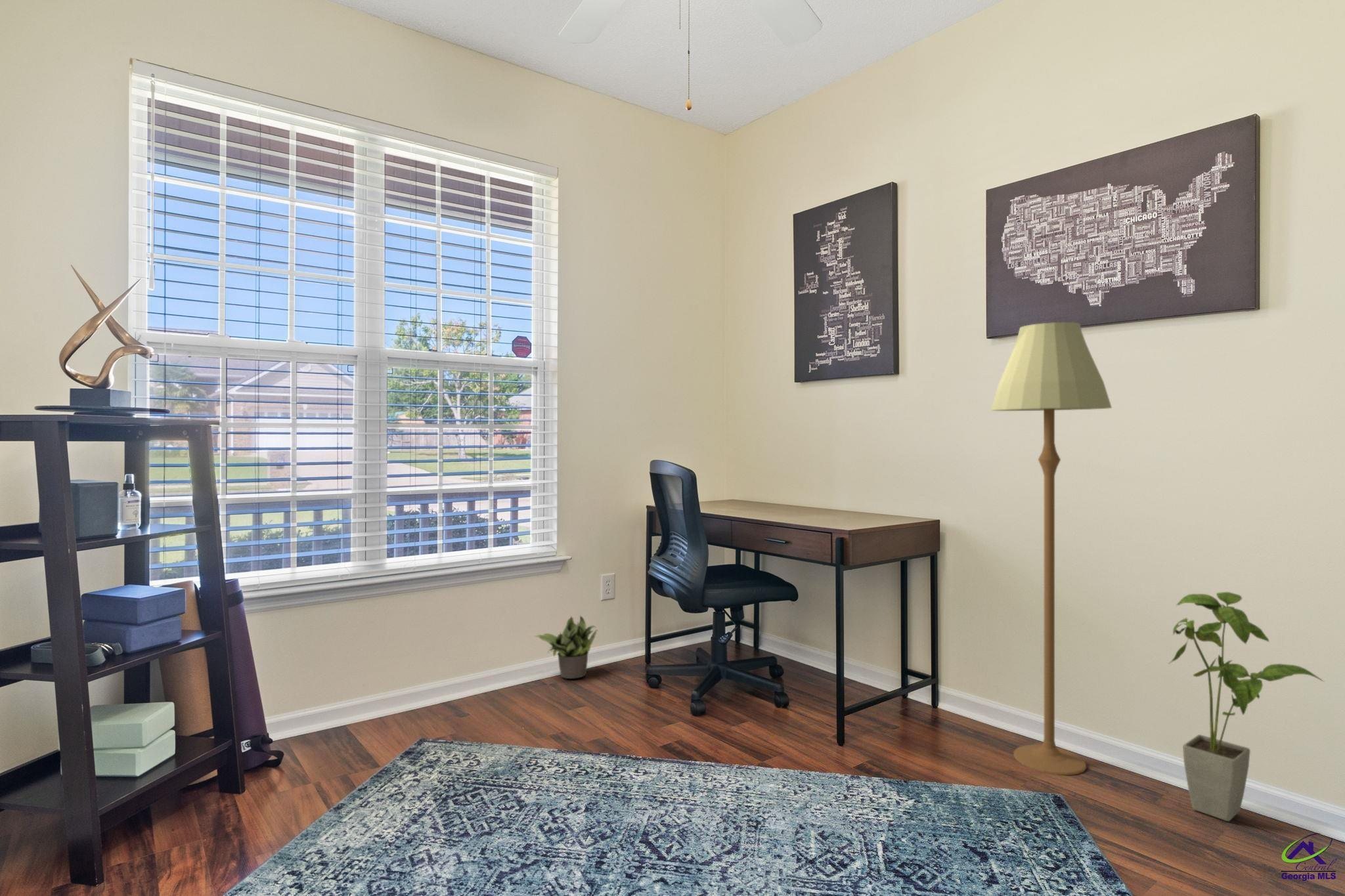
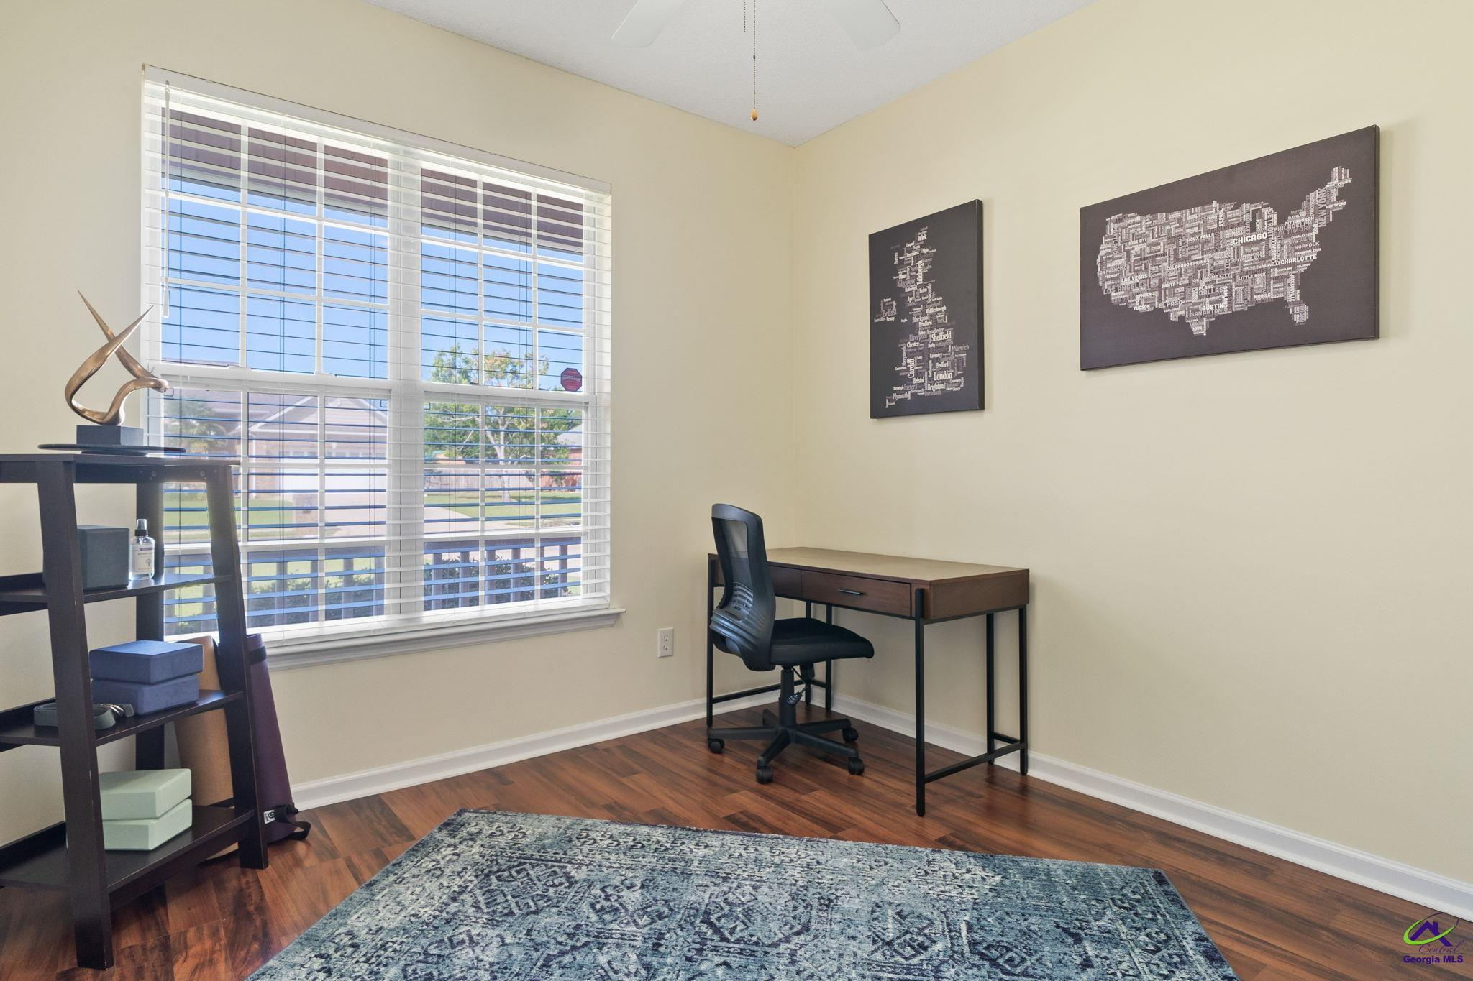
- potted plant [534,615,599,679]
- house plant [1167,591,1325,822]
- floor lamp [990,322,1113,777]
